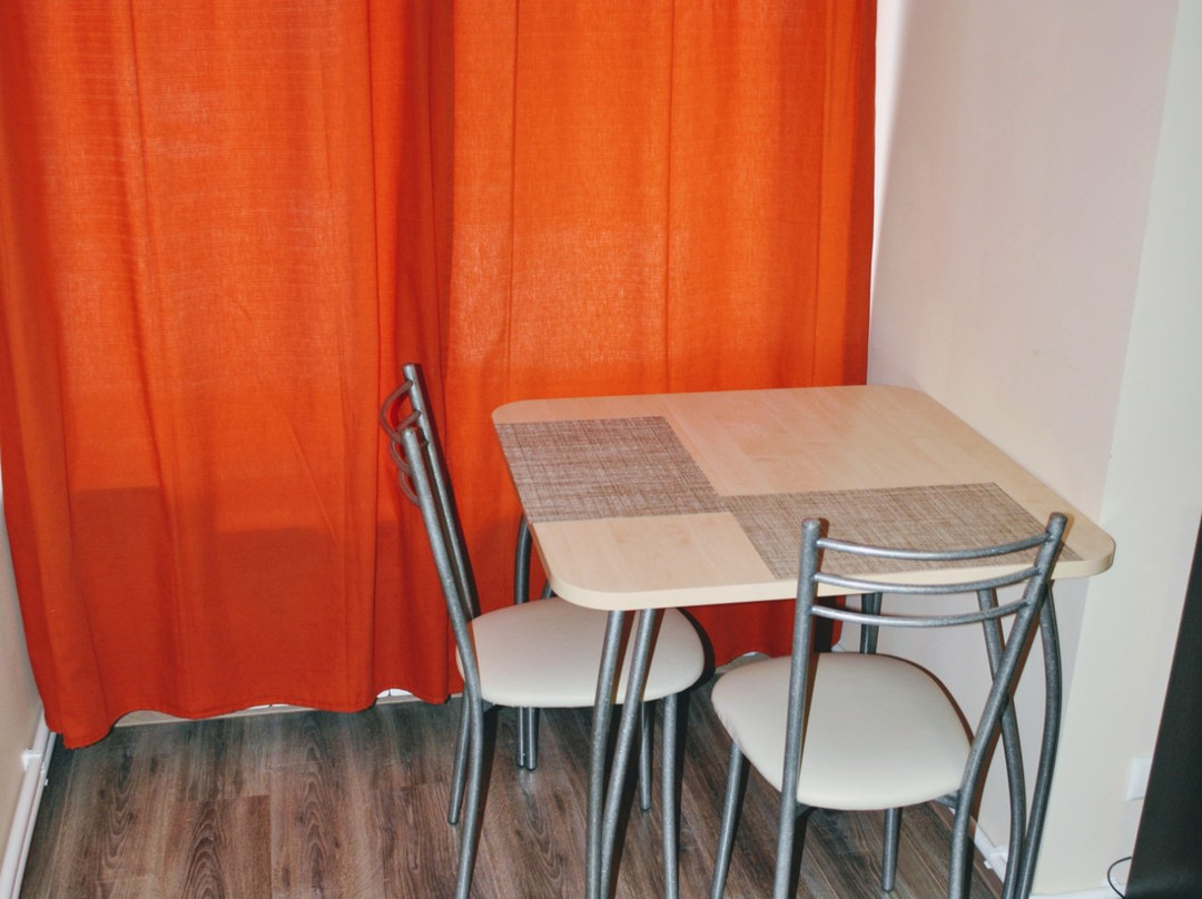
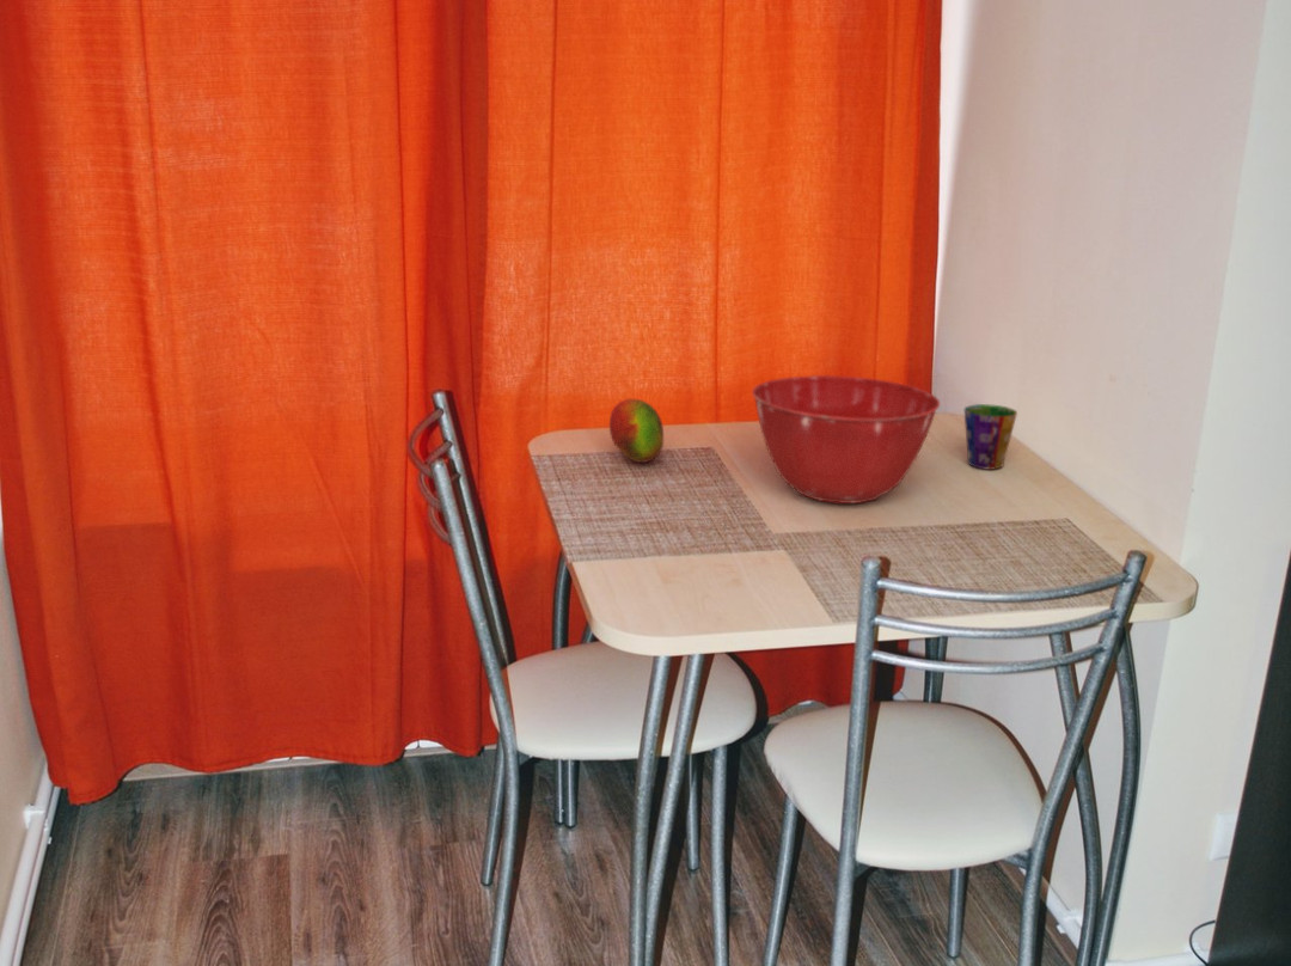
+ cup [963,403,1018,471]
+ fruit [608,398,665,464]
+ mixing bowl [751,374,941,505]
